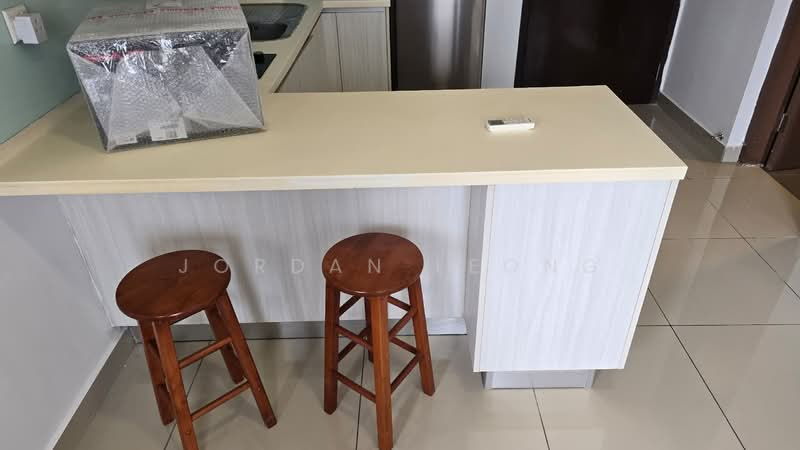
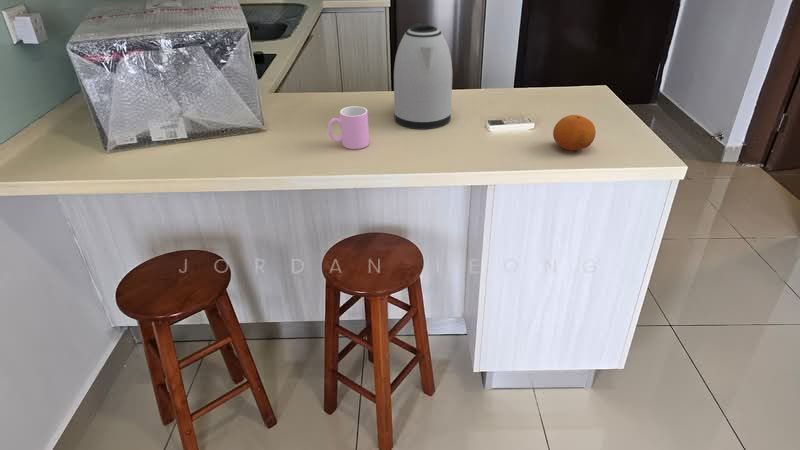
+ fruit [552,114,597,151]
+ kettle [393,22,453,130]
+ cup [327,105,370,150]
